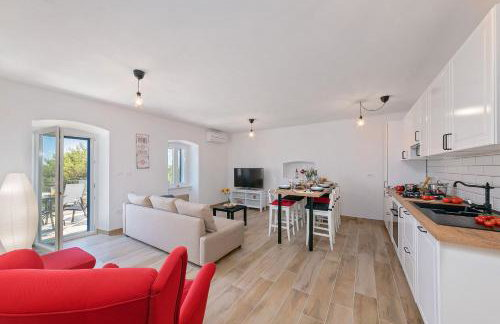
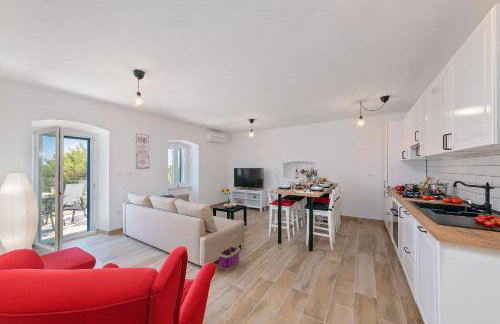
+ basket [218,232,241,271]
